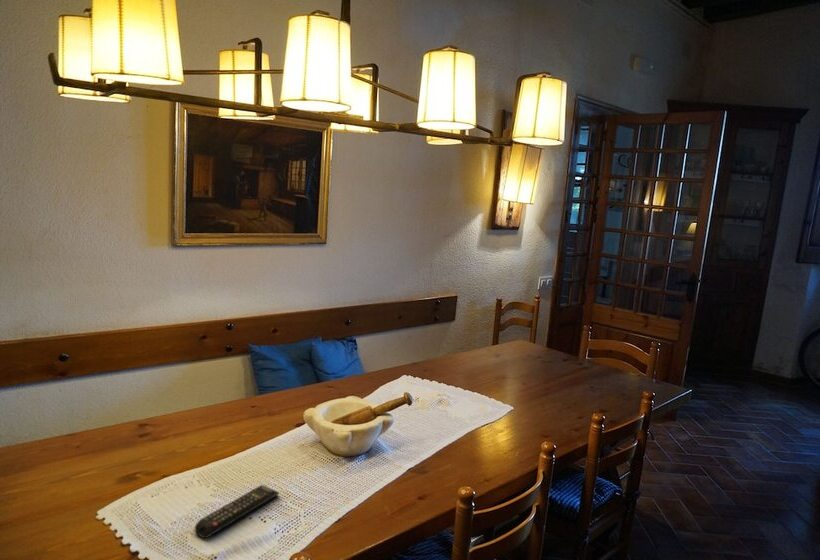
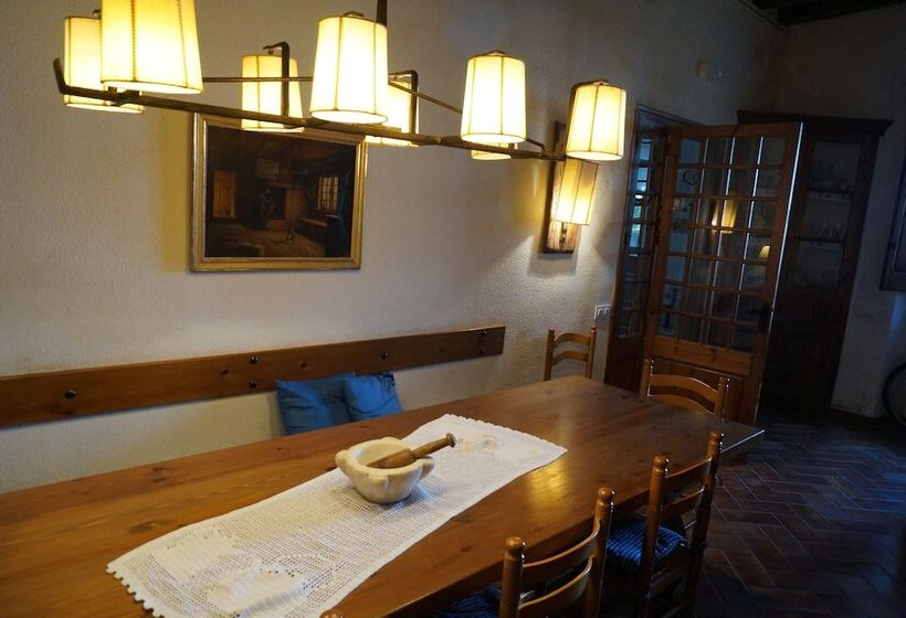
- remote control [194,484,280,539]
